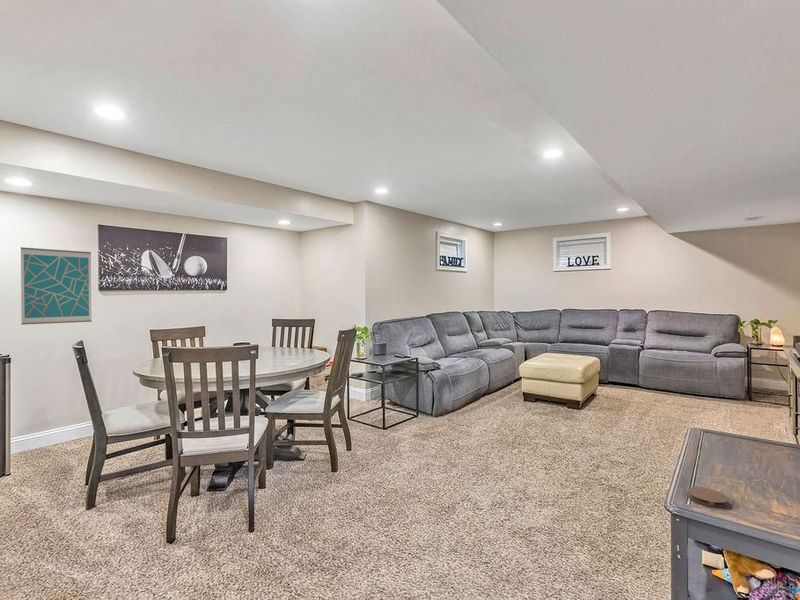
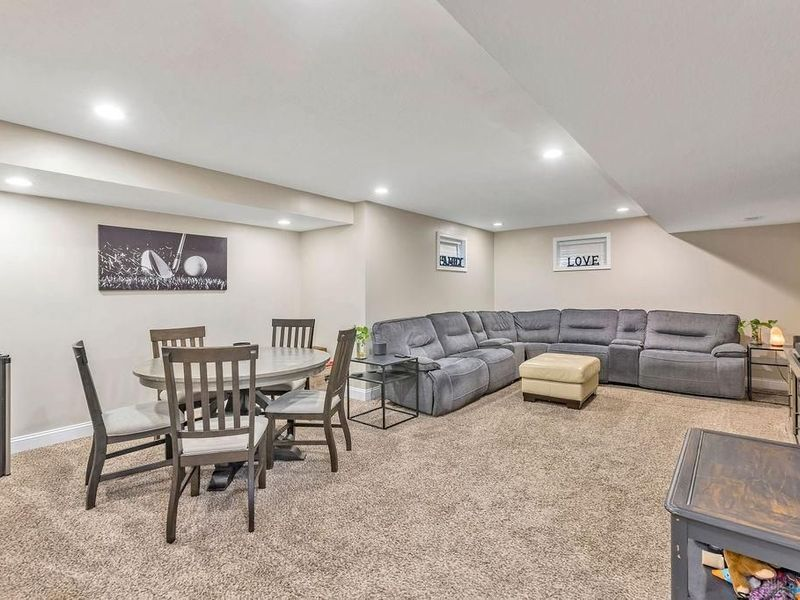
- coaster [686,486,729,508]
- wall art [20,246,93,326]
